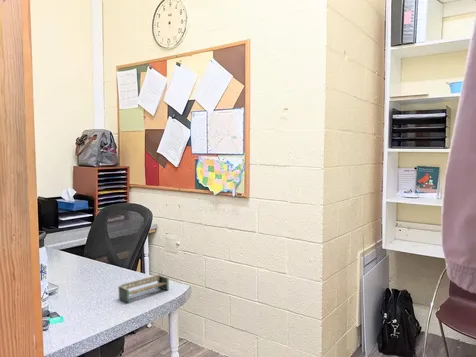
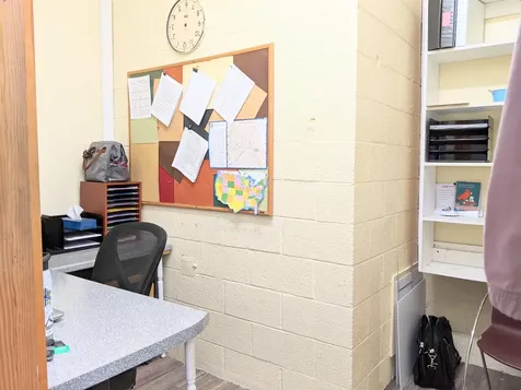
- shelf [117,273,170,303]
